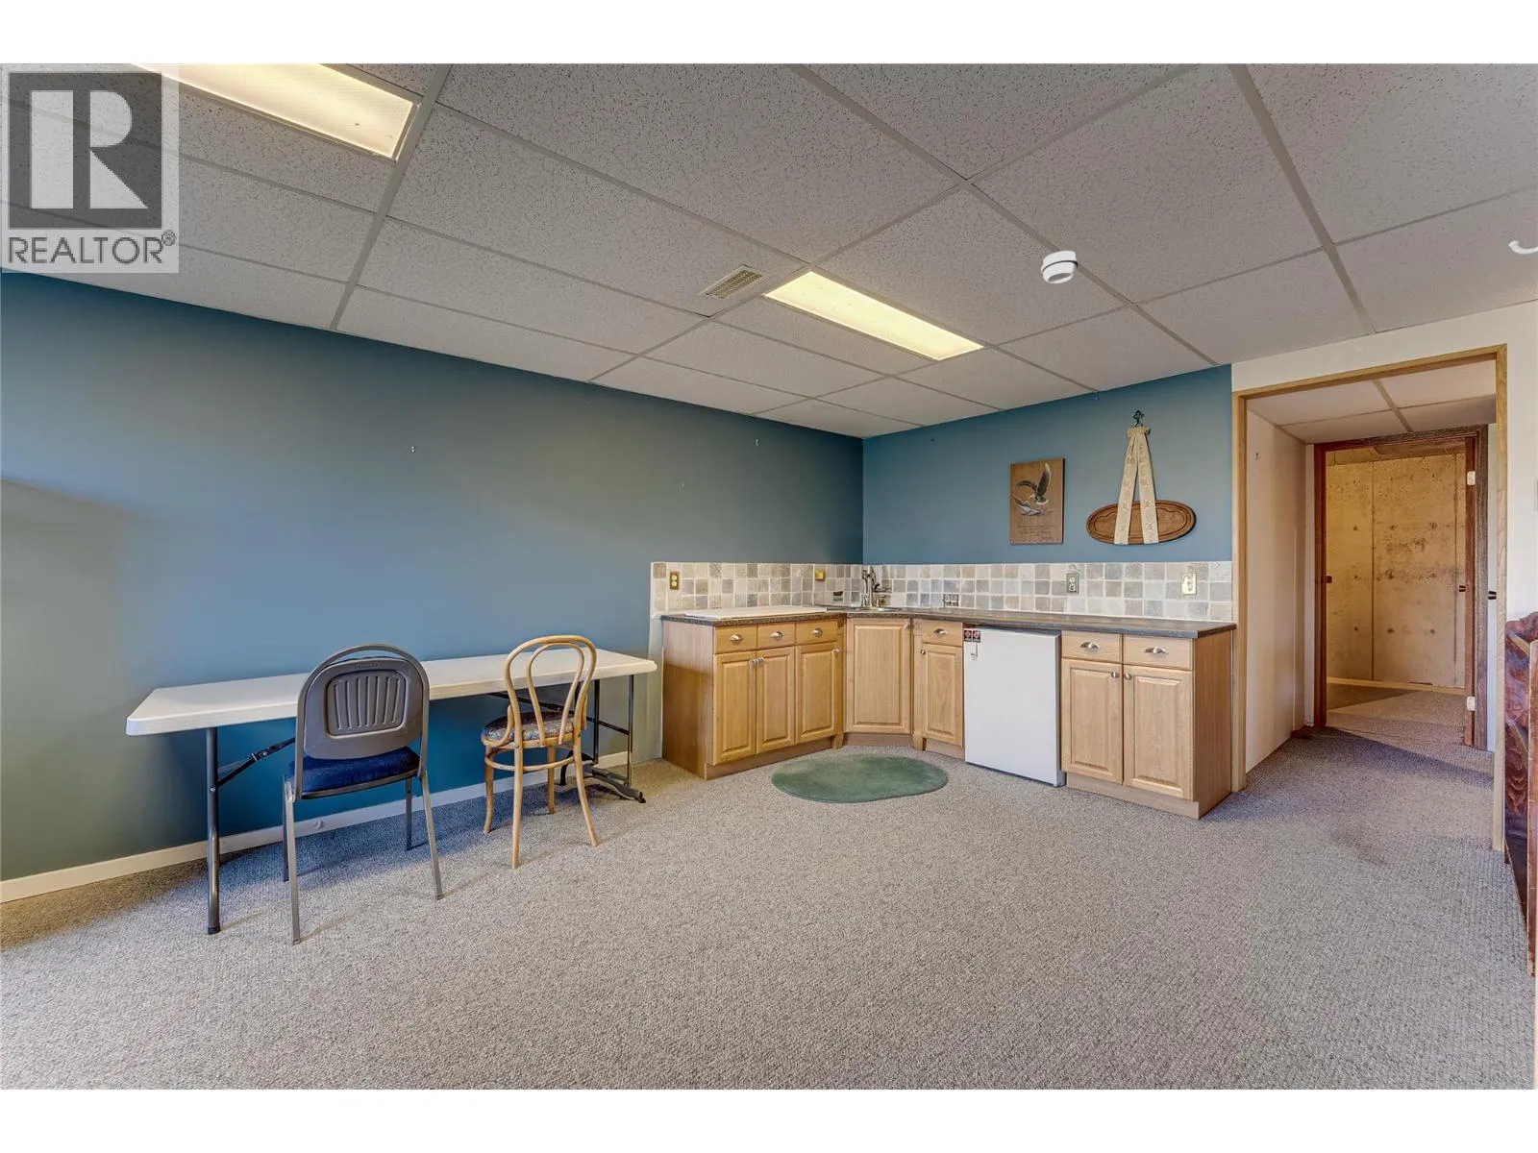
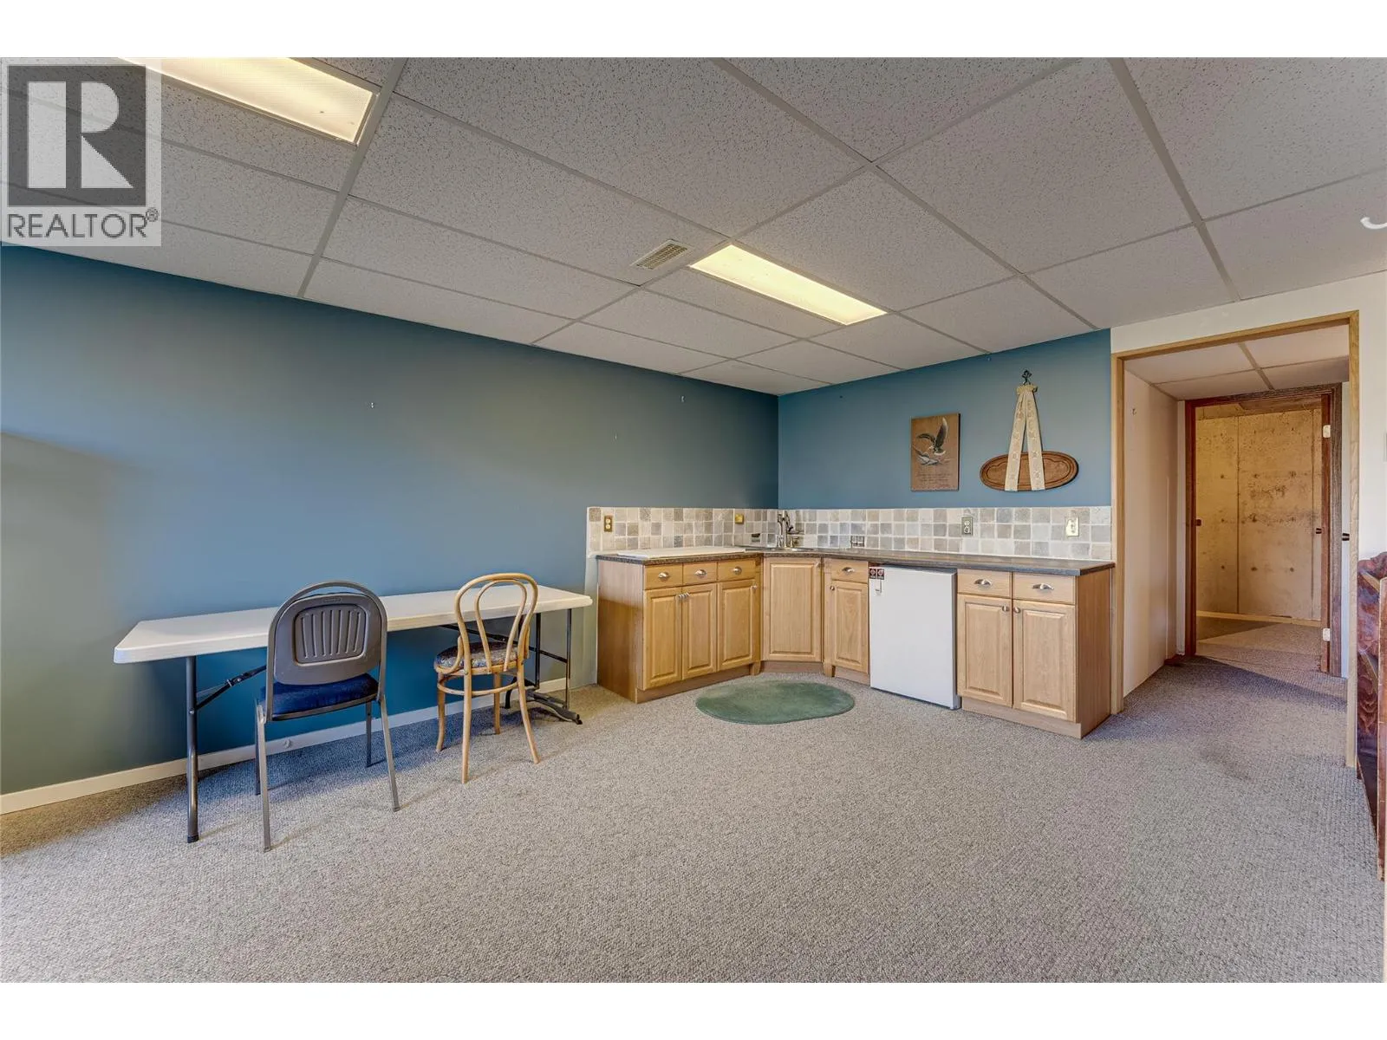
- smoke detector [1040,249,1079,285]
